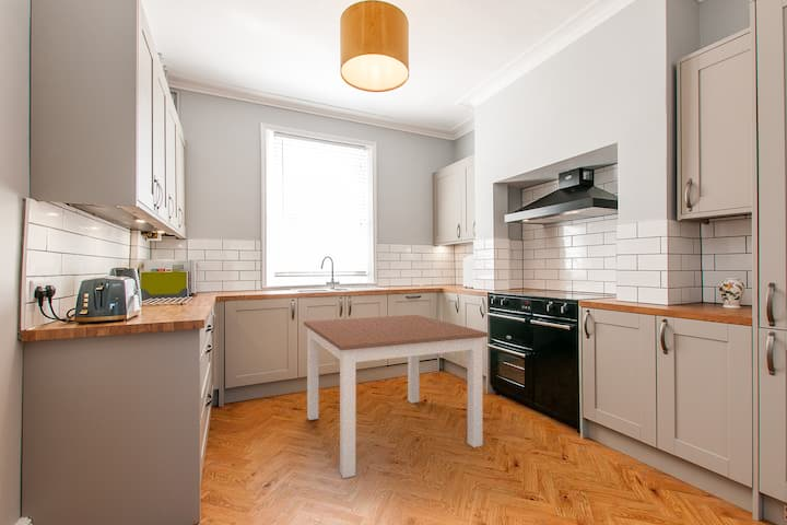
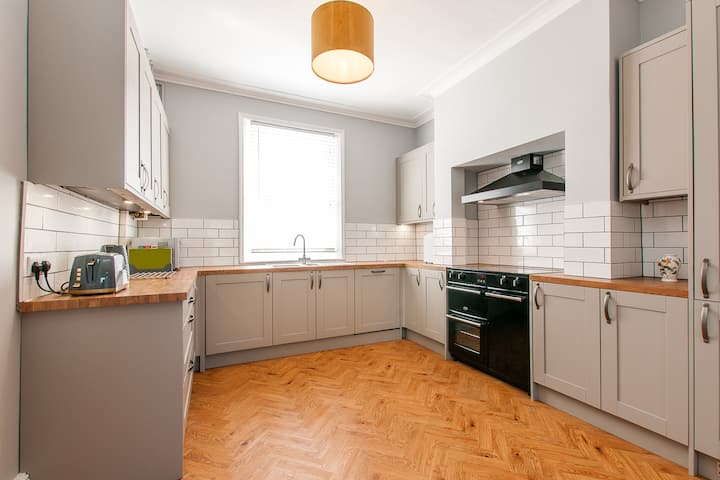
- dining table [303,314,489,479]
